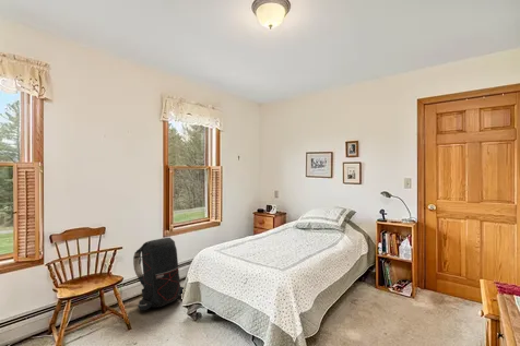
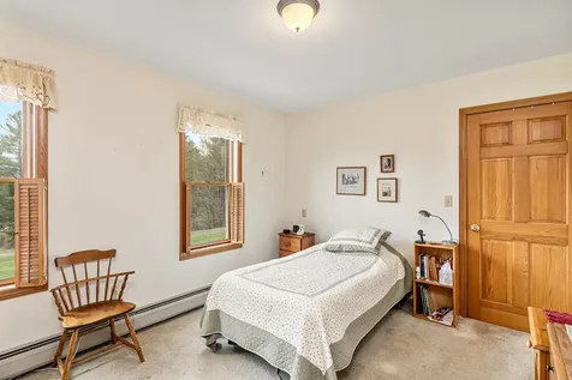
- backpack [132,237,185,311]
